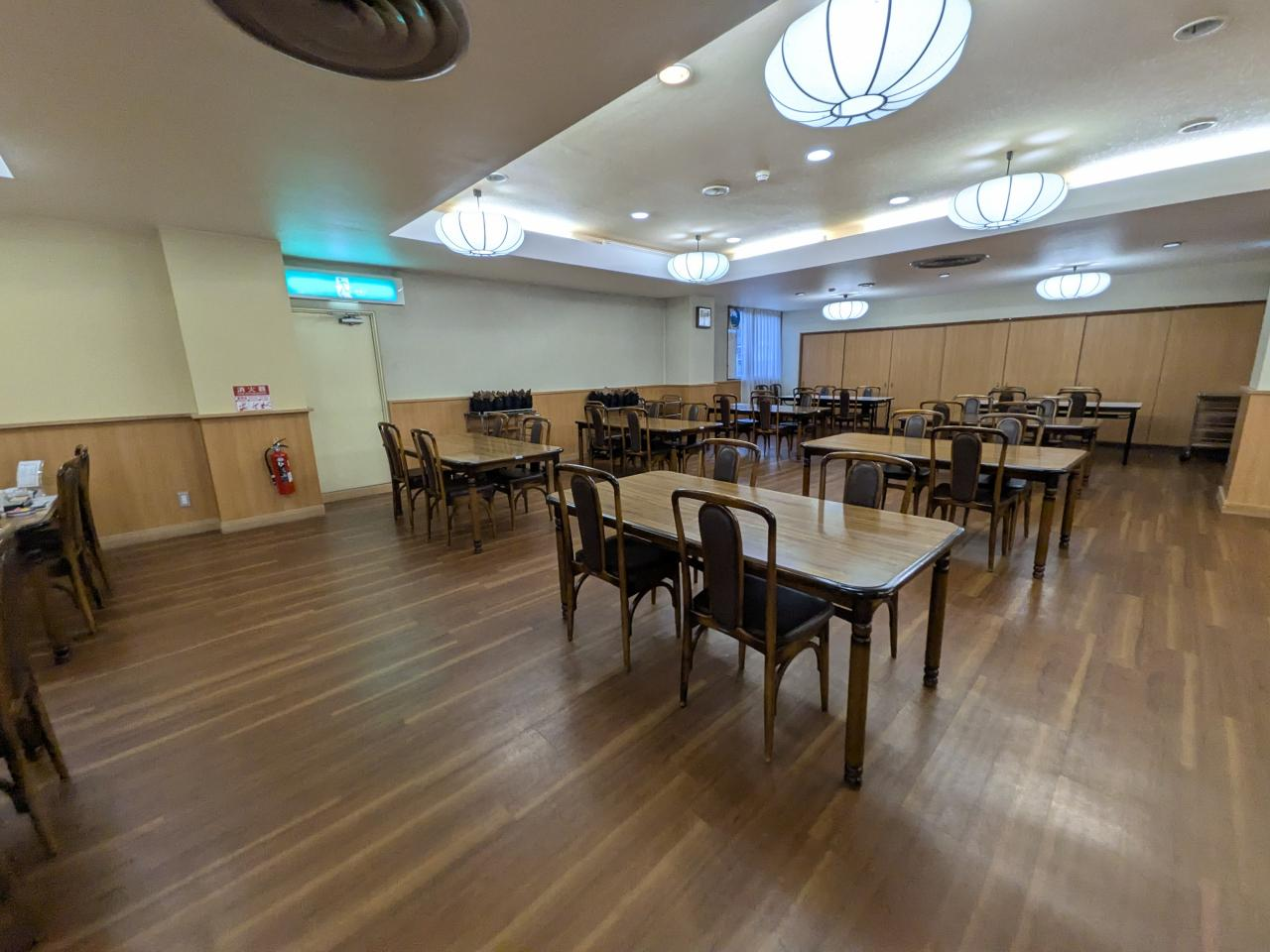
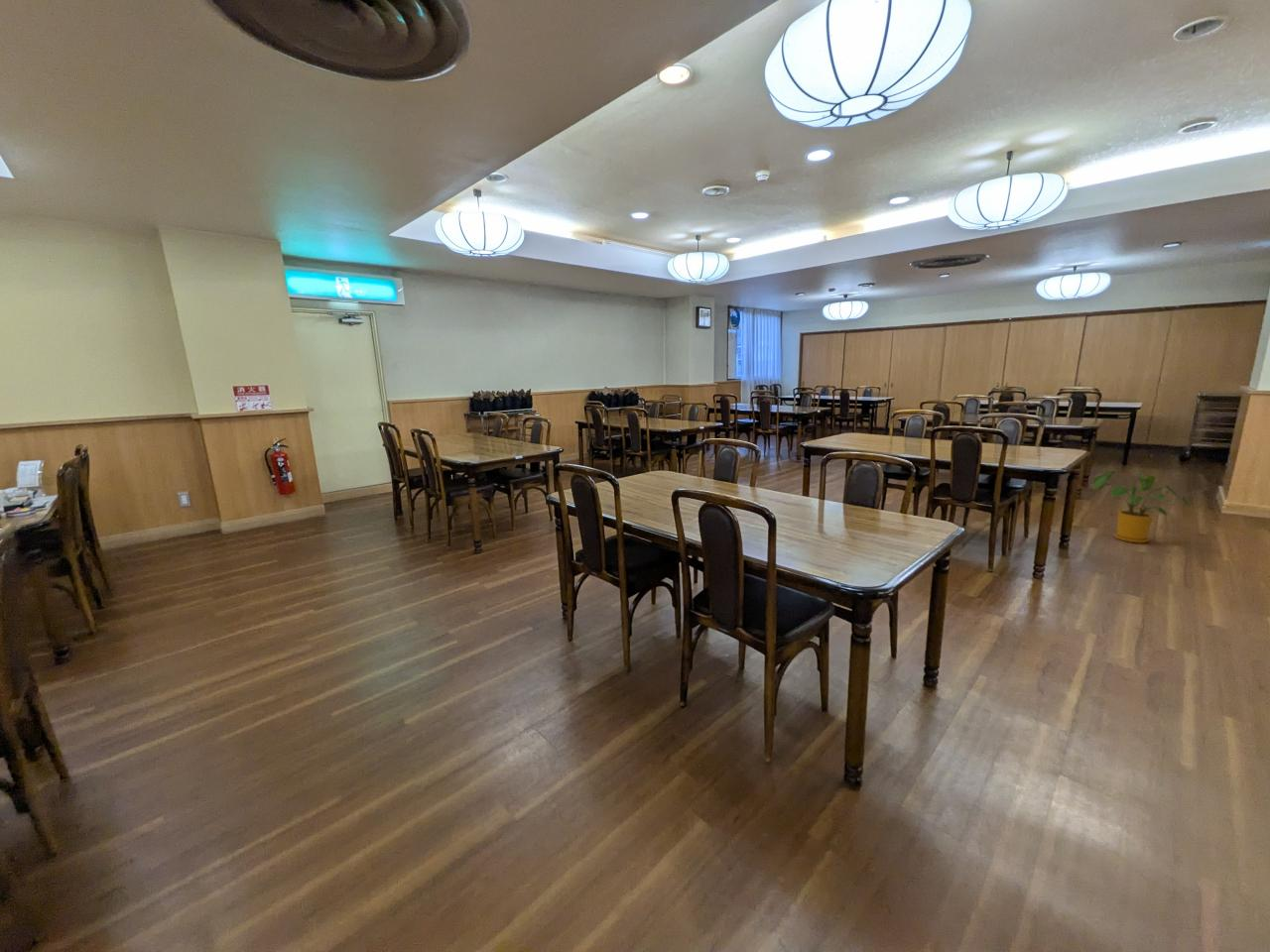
+ house plant [1091,469,1190,544]
